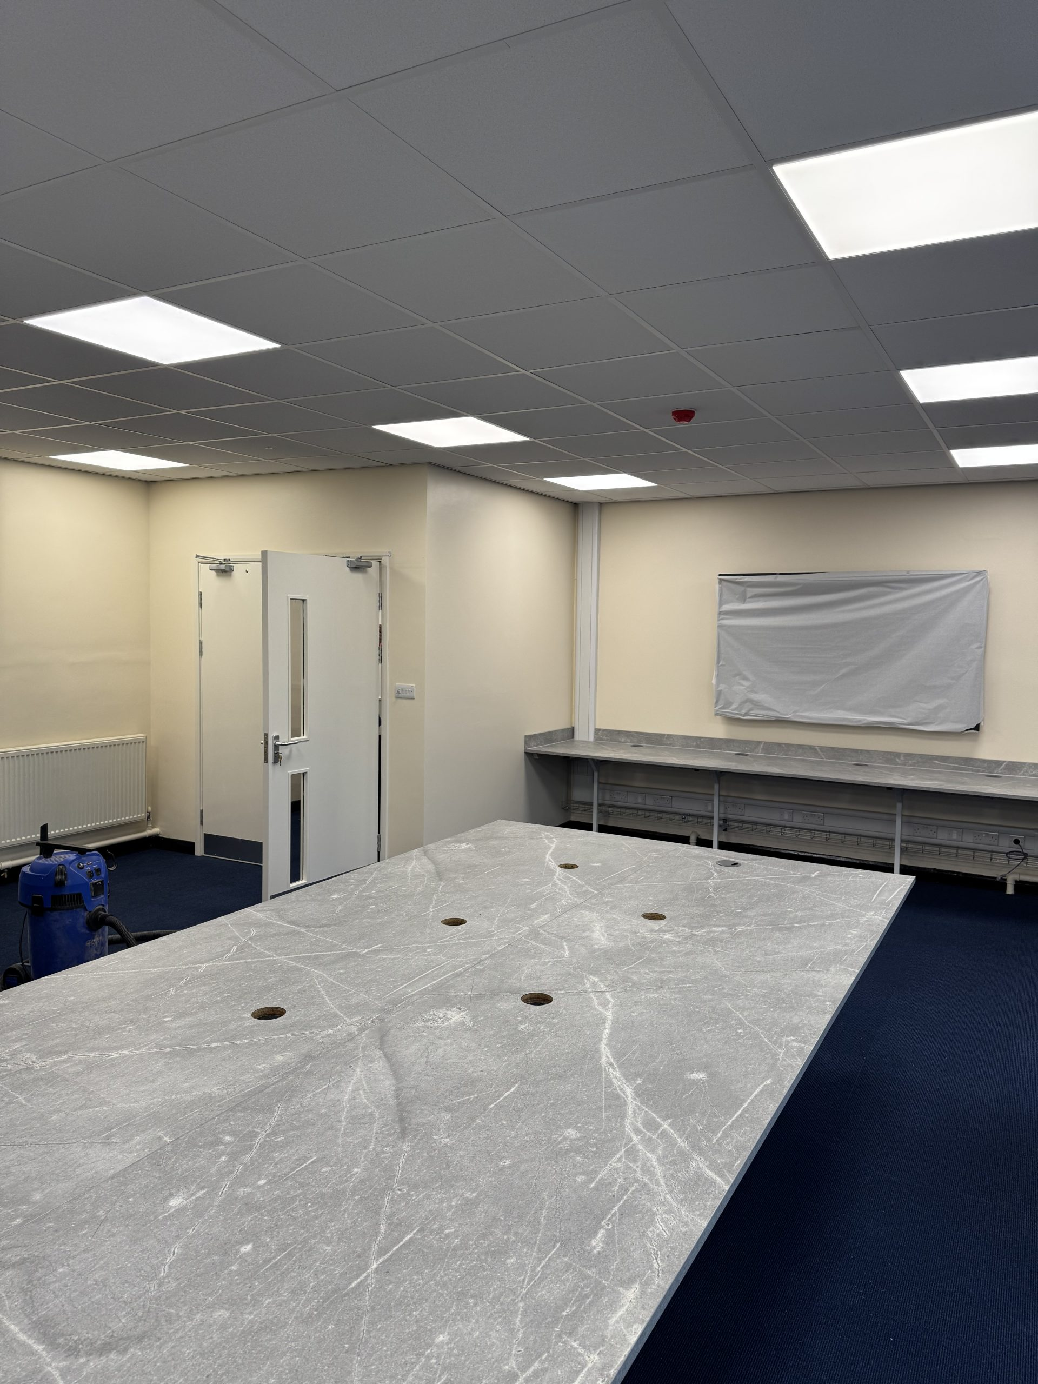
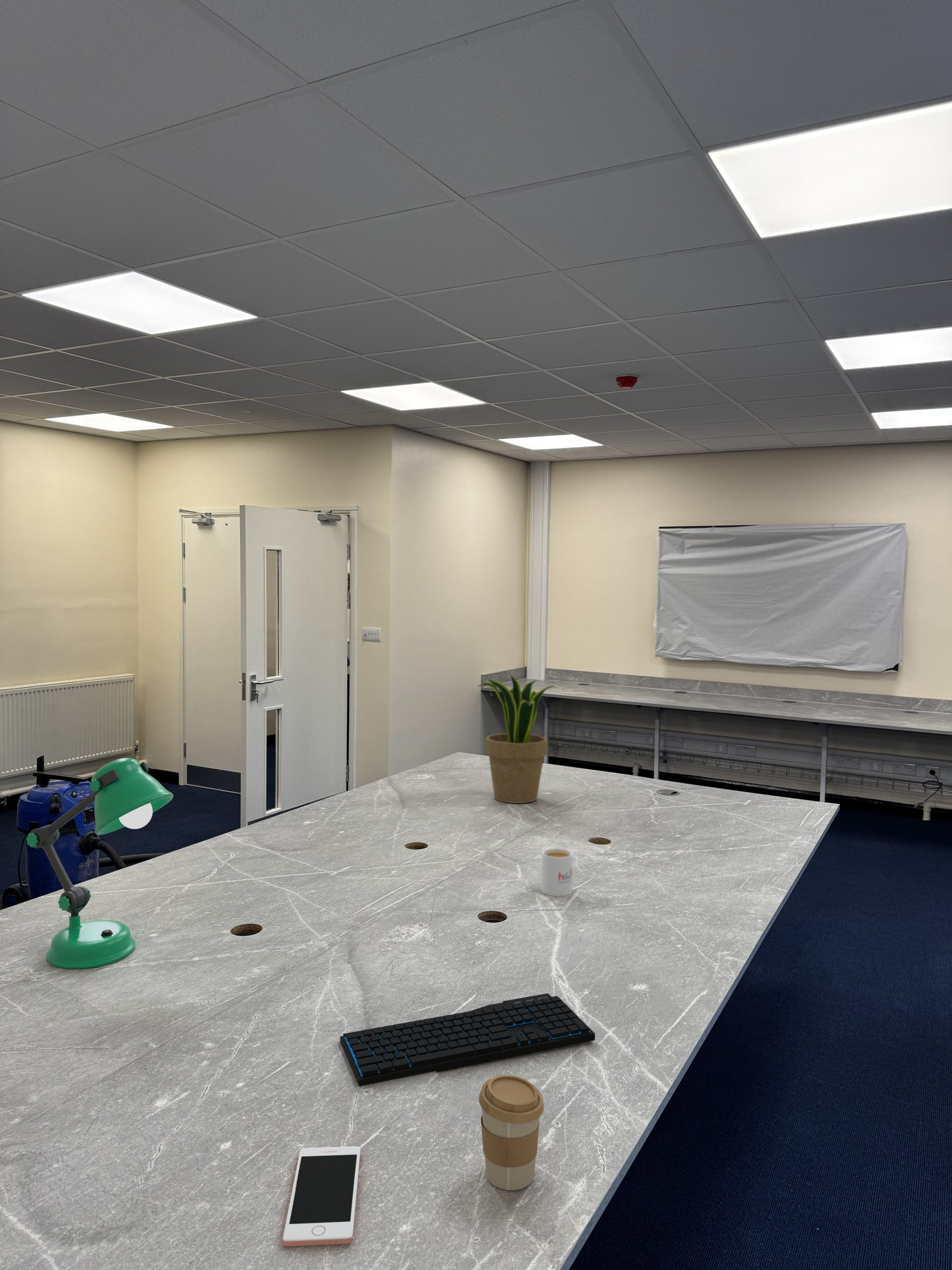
+ potted plant [477,674,556,804]
+ cell phone [282,1146,361,1247]
+ coffee cup [478,1074,544,1191]
+ mug [540,848,574,897]
+ keyboard [340,993,595,1086]
+ desk lamp [26,758,174,969]
